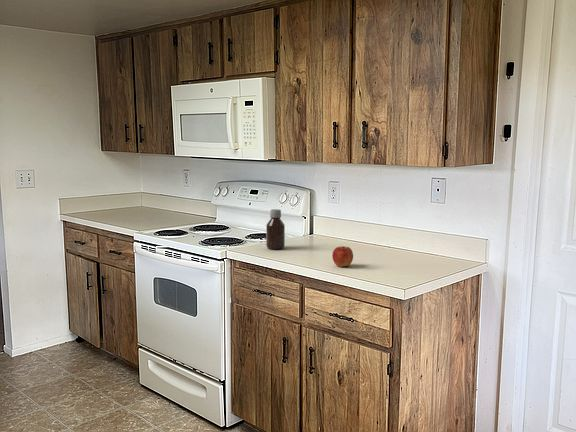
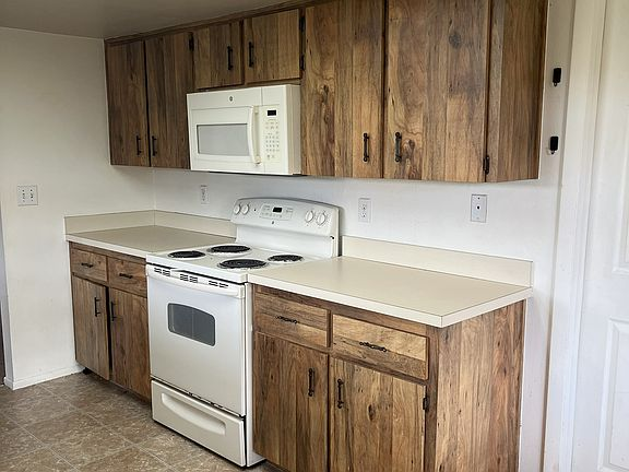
- apple [331,245,354,268]
- bottle [265,208,286,251]
